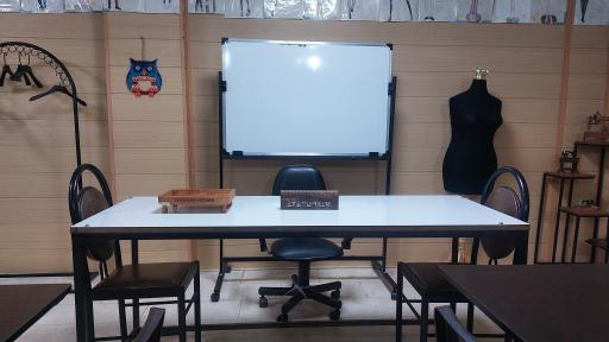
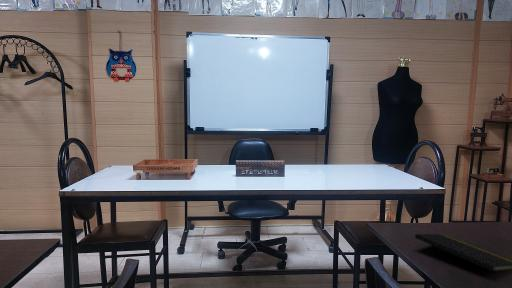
+ notepad [414,233,512,282]
